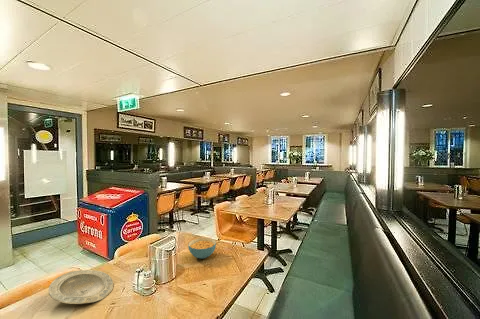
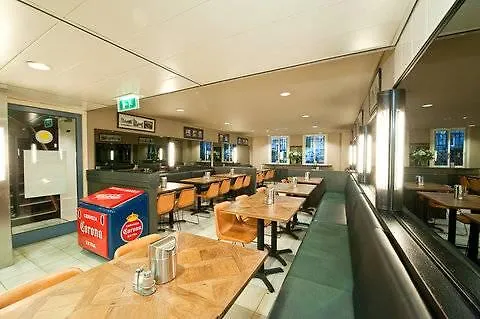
- plate [48,269,114,305]
- cereal bowl [187,237,217,260]
